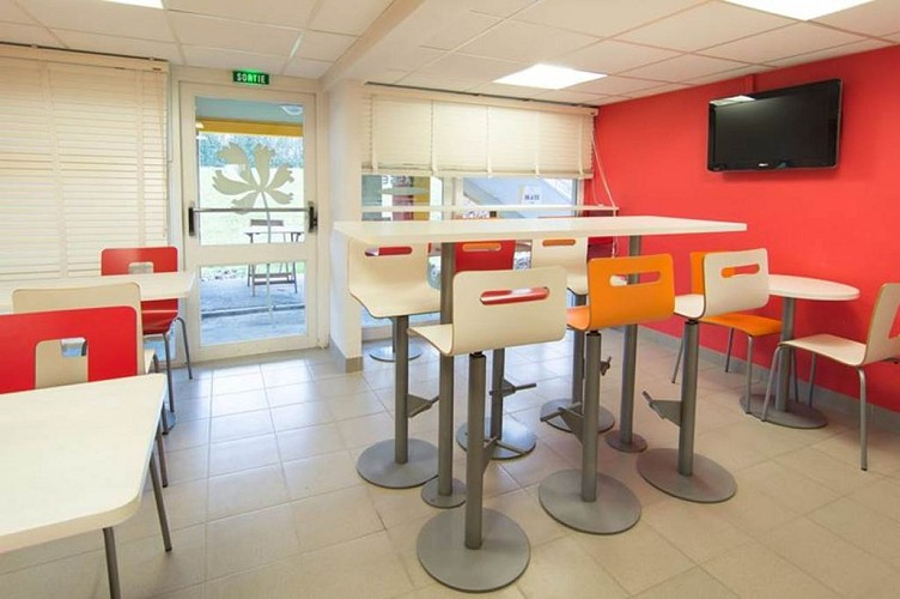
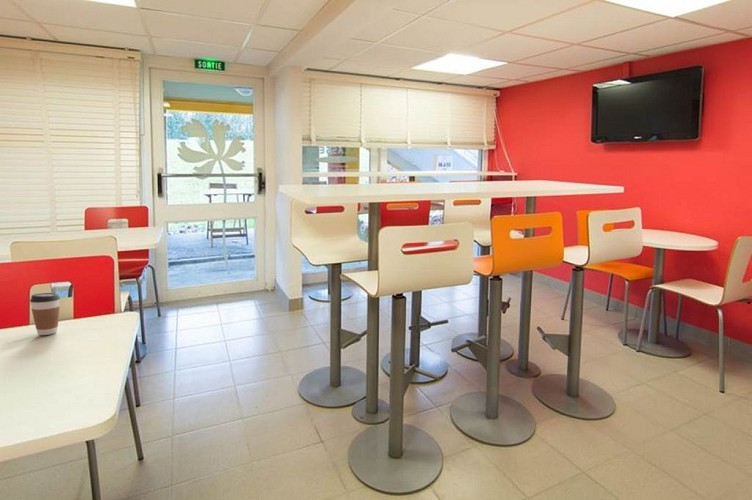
+ coffee cup [29,292,61,336]
